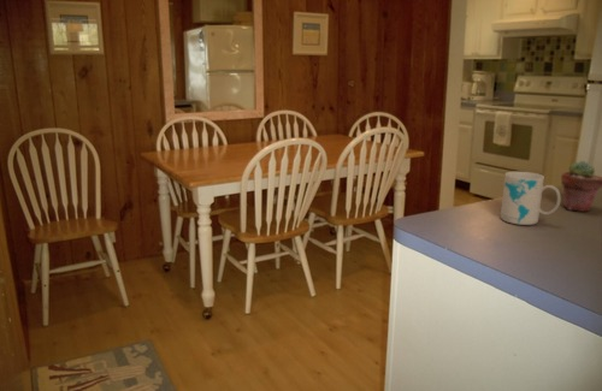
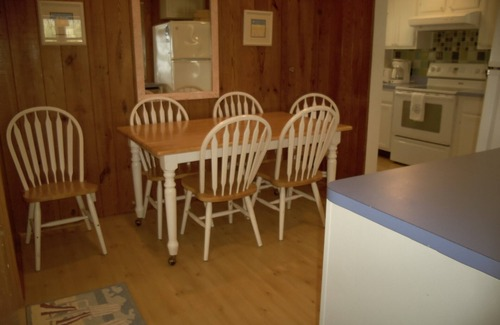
- mug [500,171,562,226]
- potted succulent [560,160,602,213]
